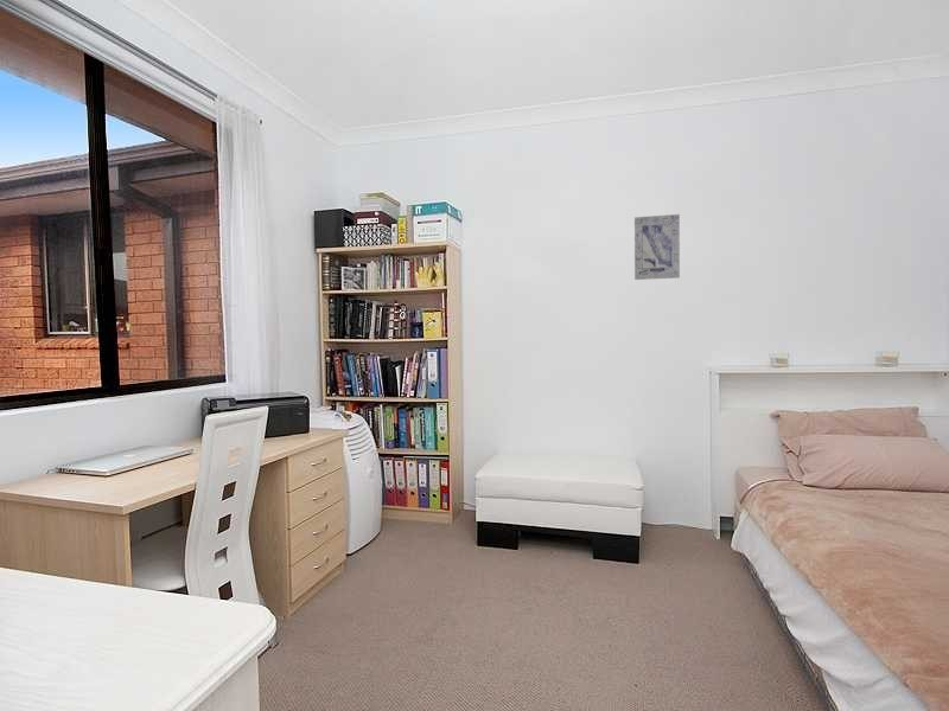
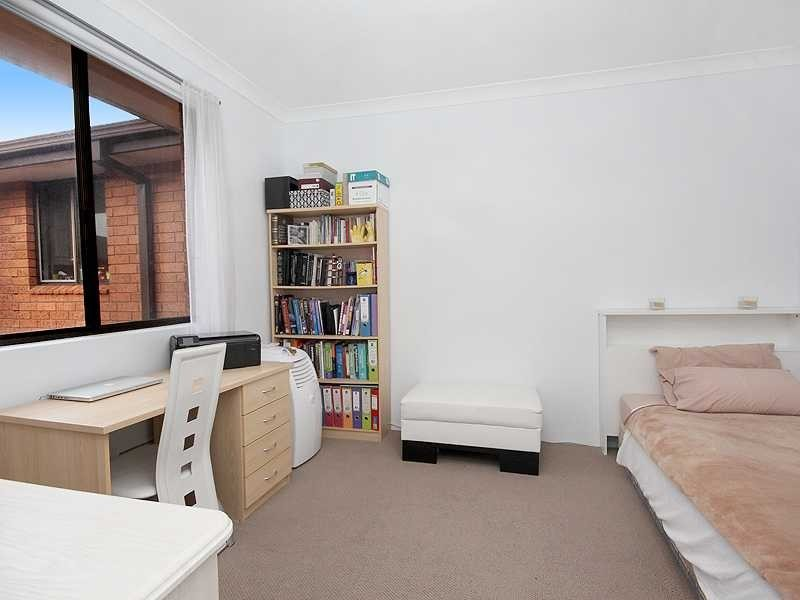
- wall art [633,213,681,281]
